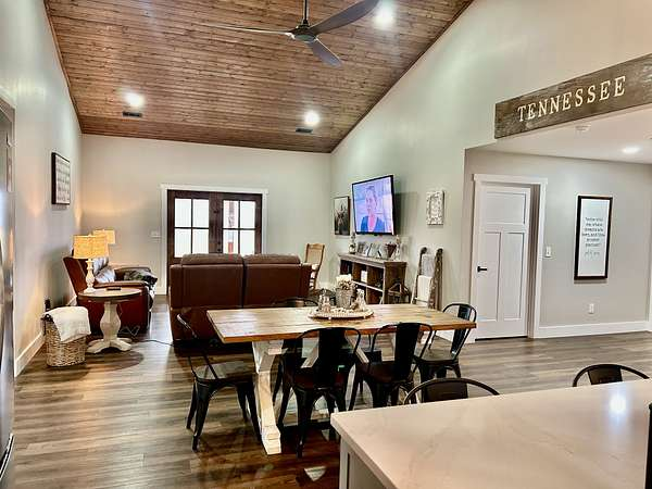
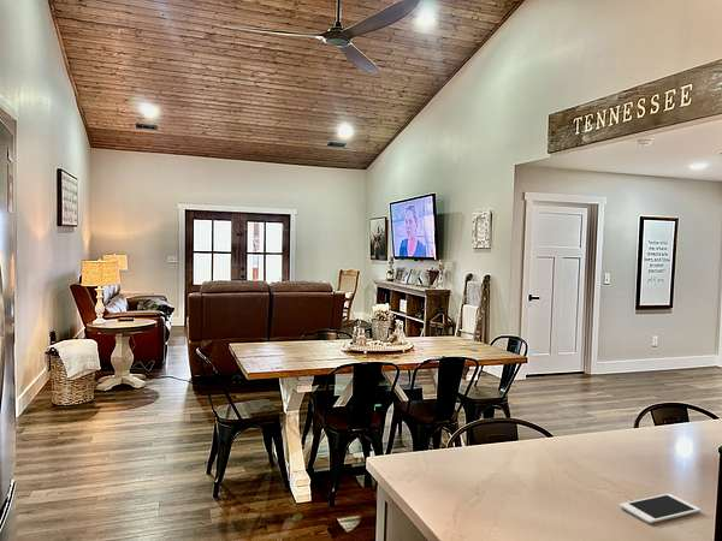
+ cell phone [619,493,702,524]
